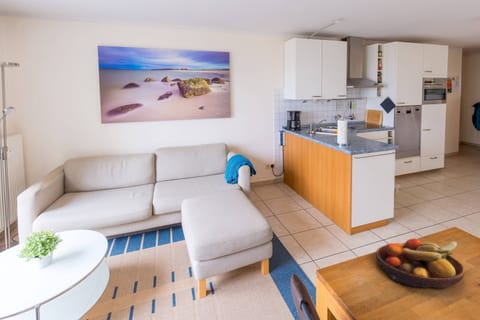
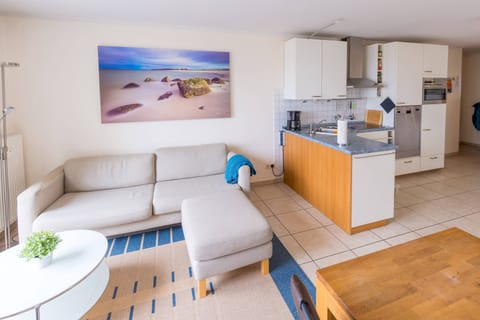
- fruit bowl [375,237,466,290]
